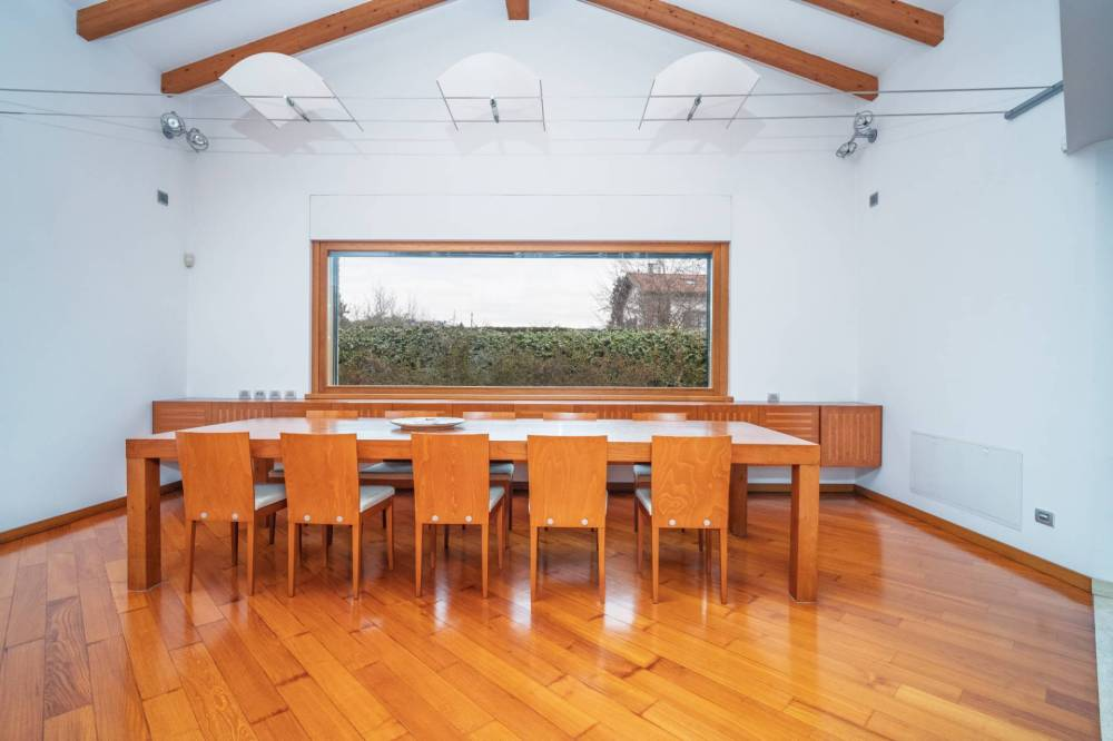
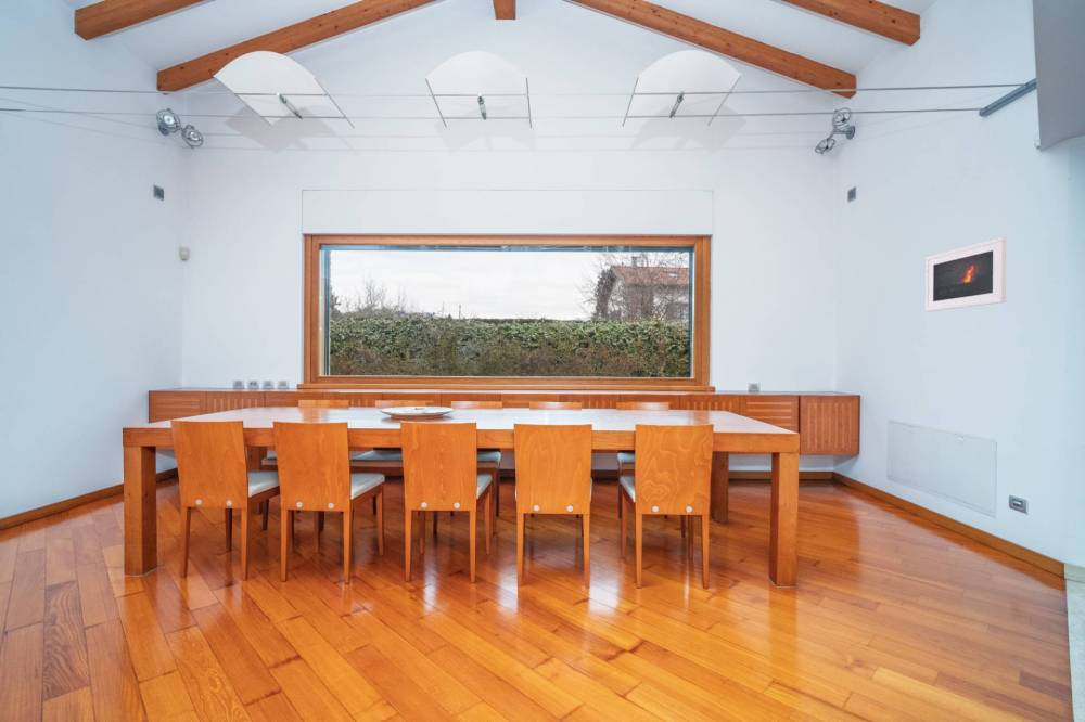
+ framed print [924,236,1007,312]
